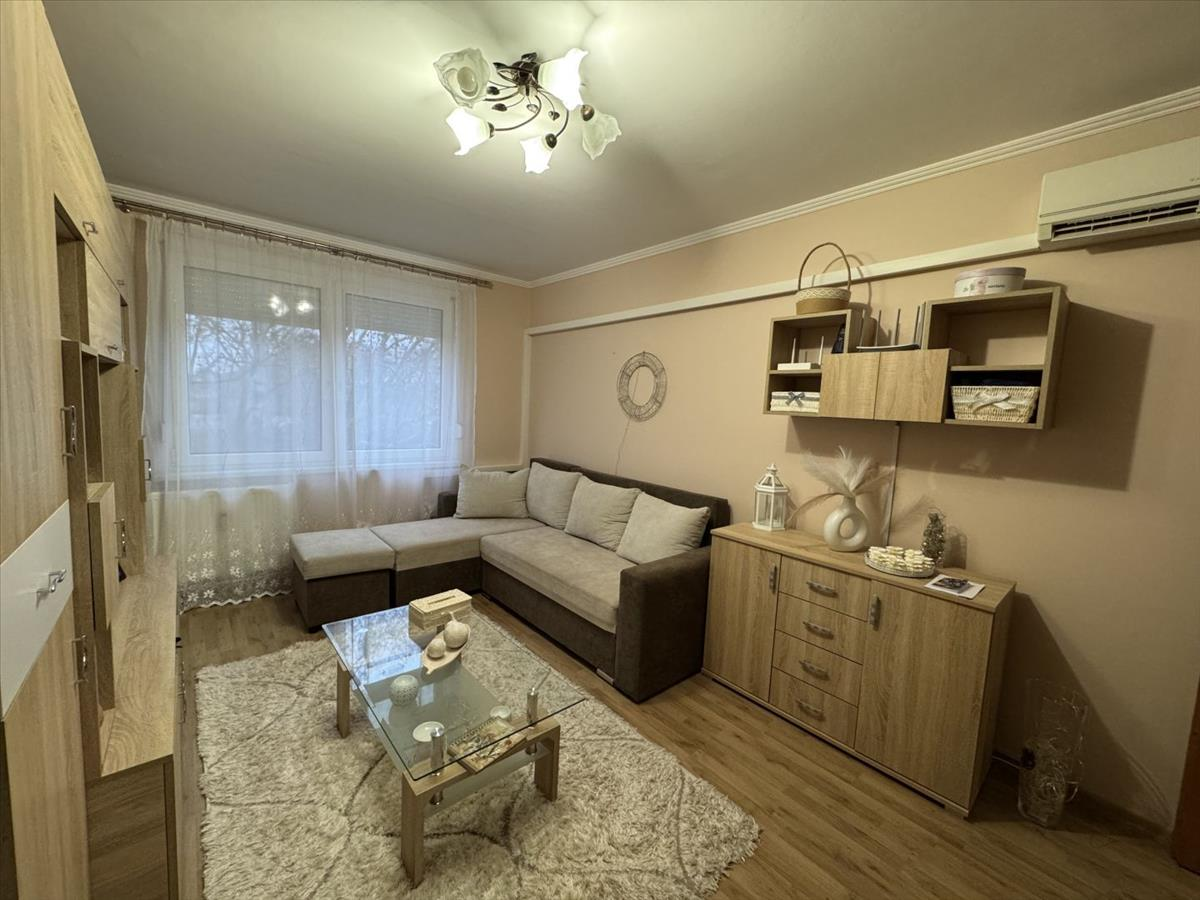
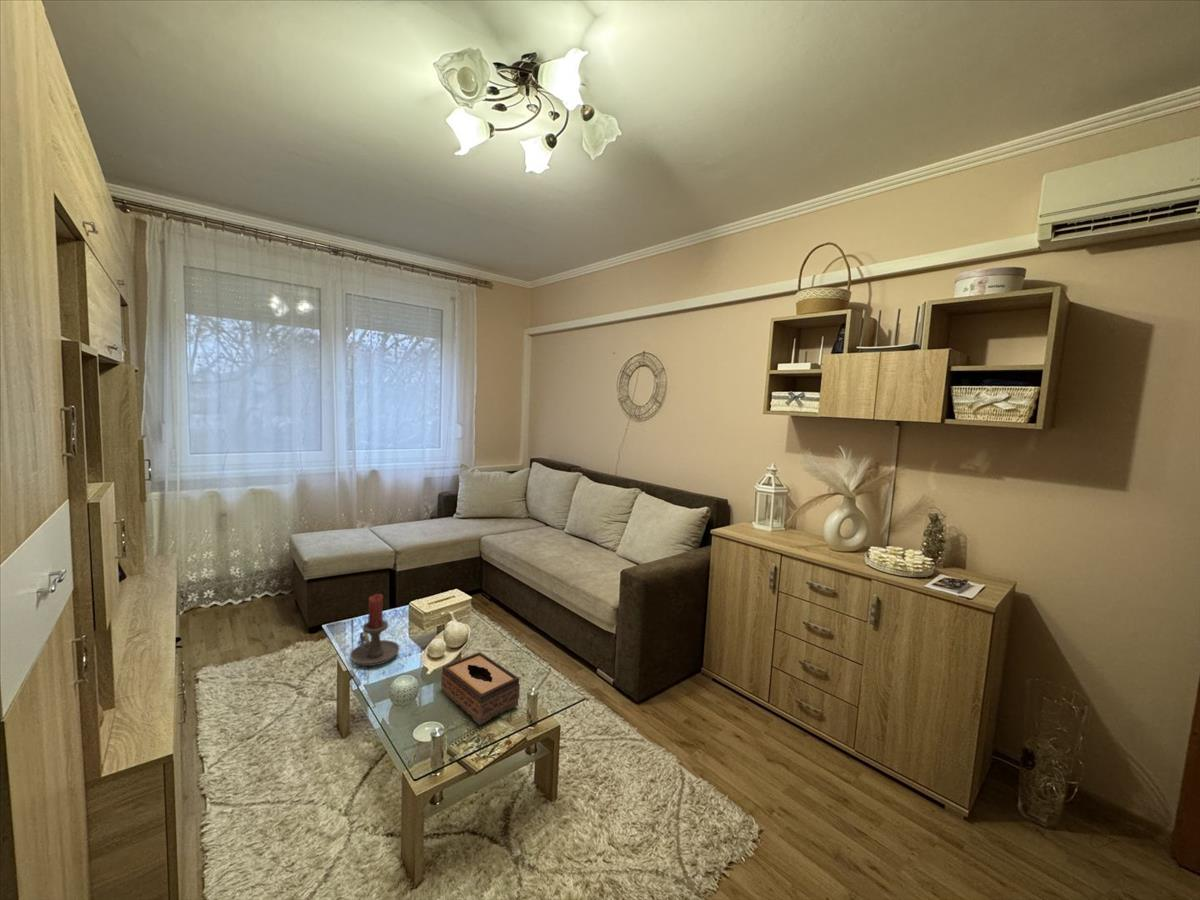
+ tissue box [440,651,521,726]
+ candle holder [349,593,400,667]
